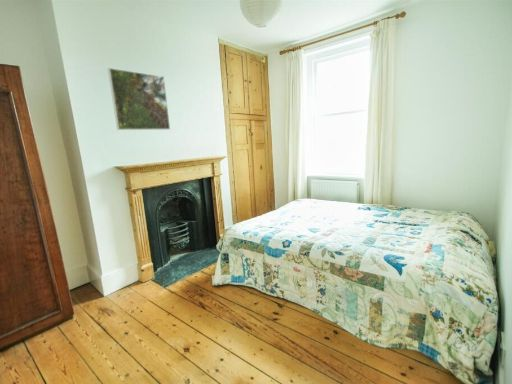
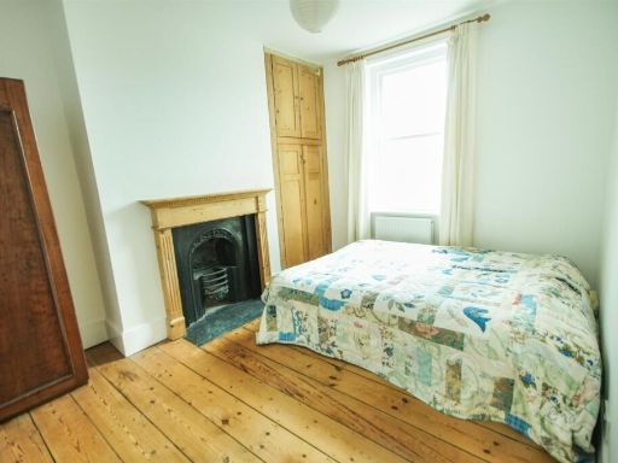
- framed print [107,67,171,131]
